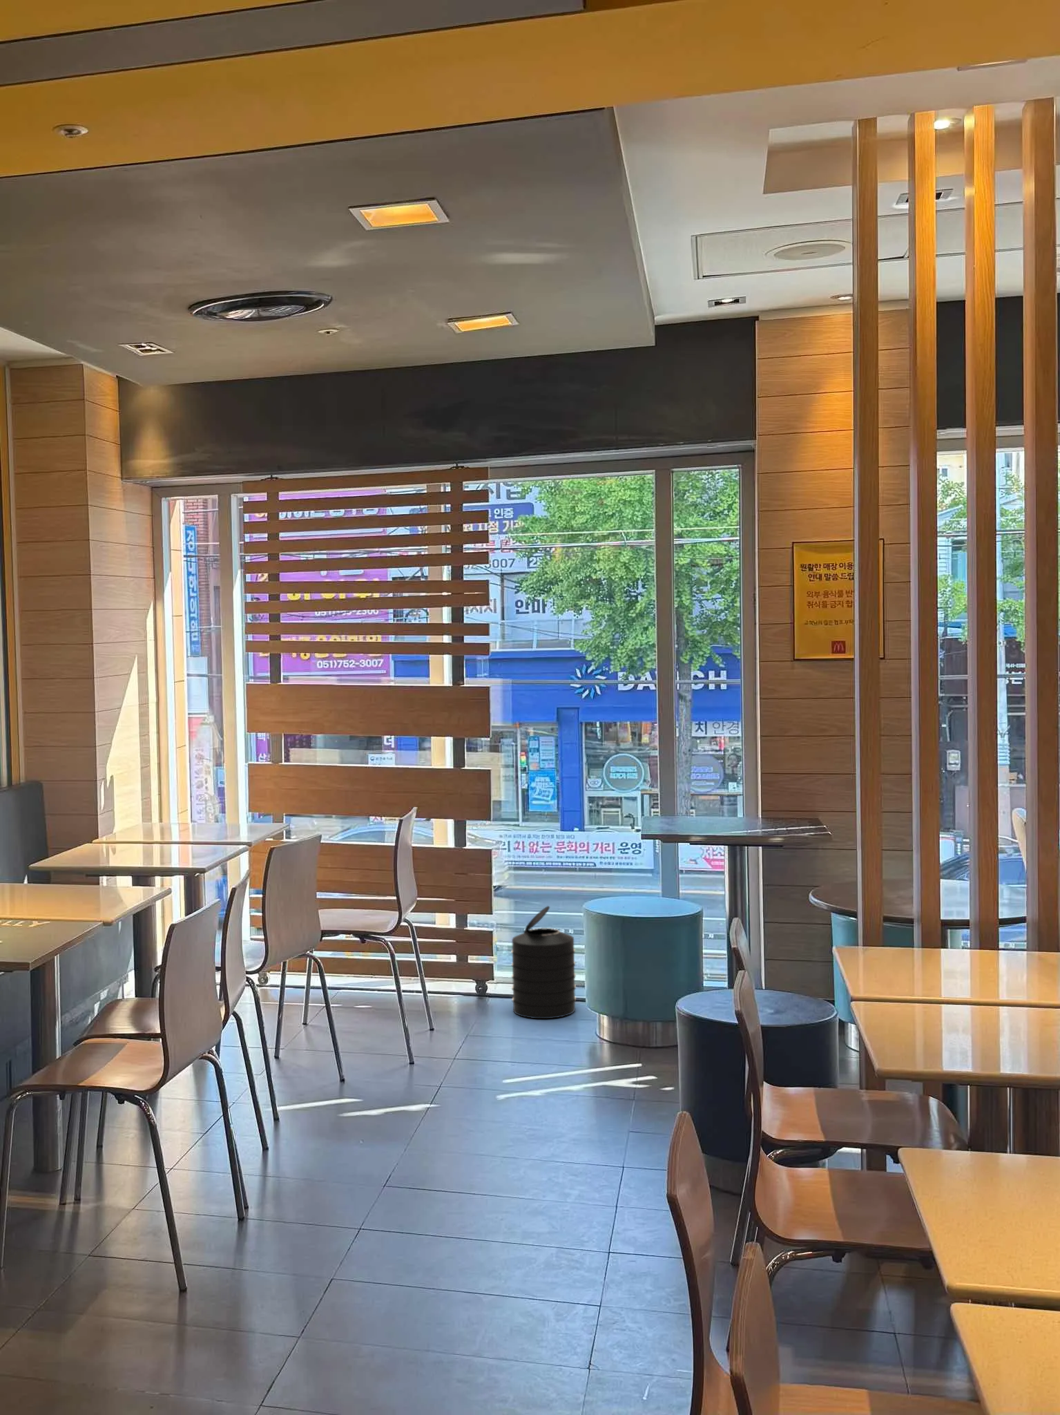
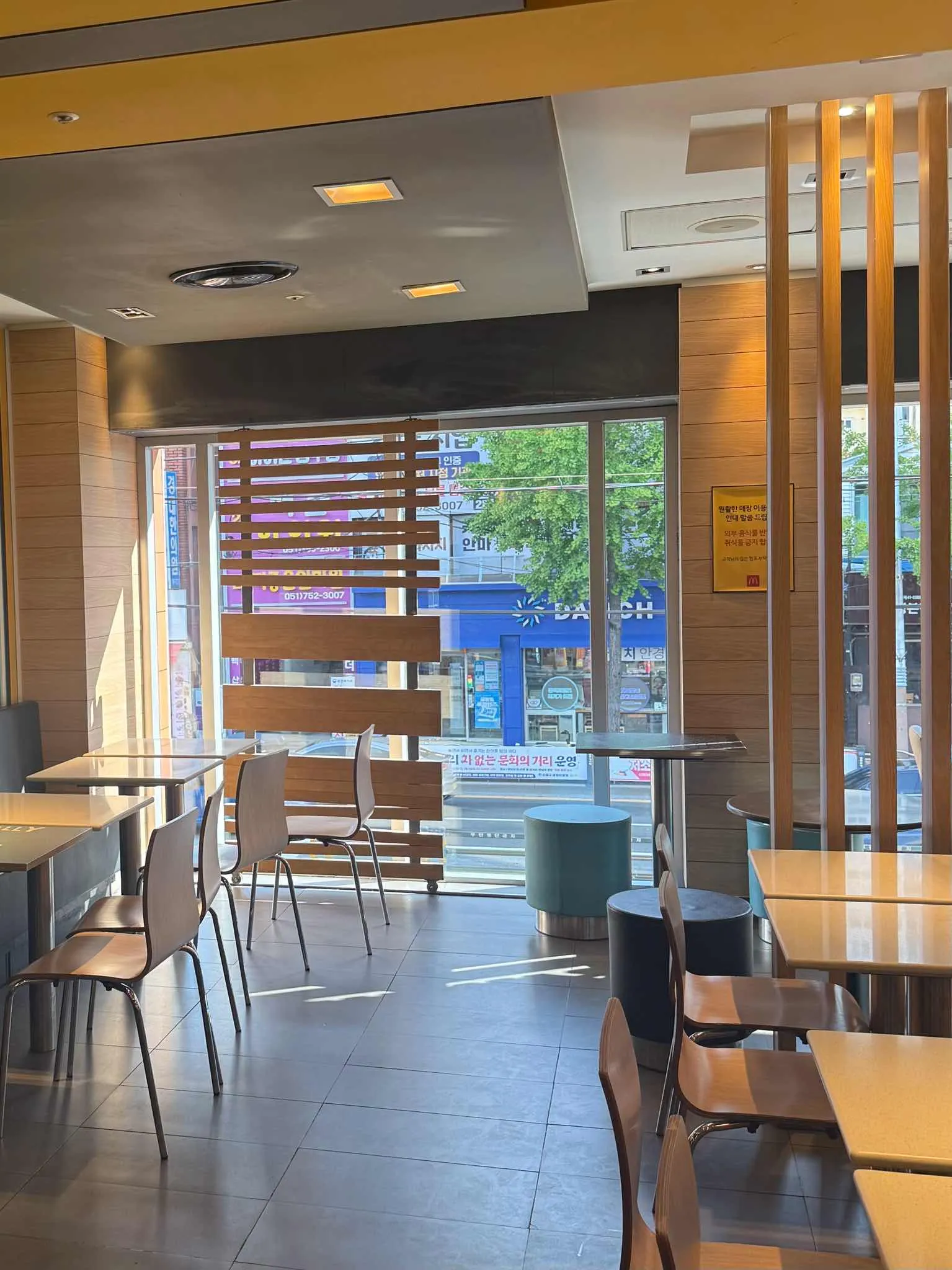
- trash can [510,905,577,1019]
